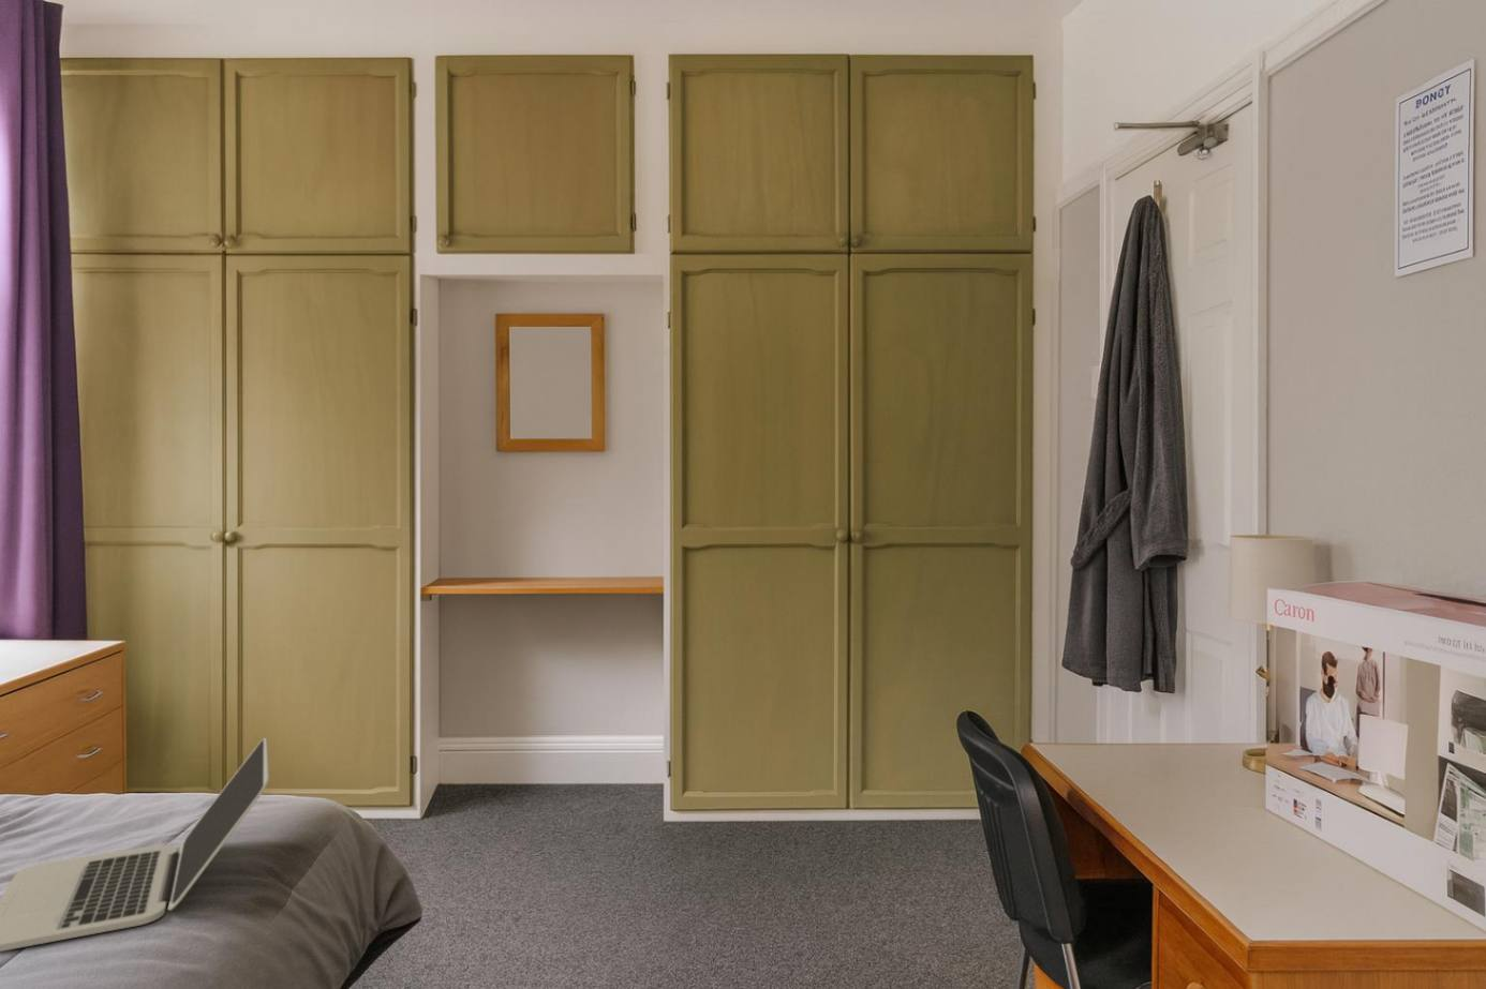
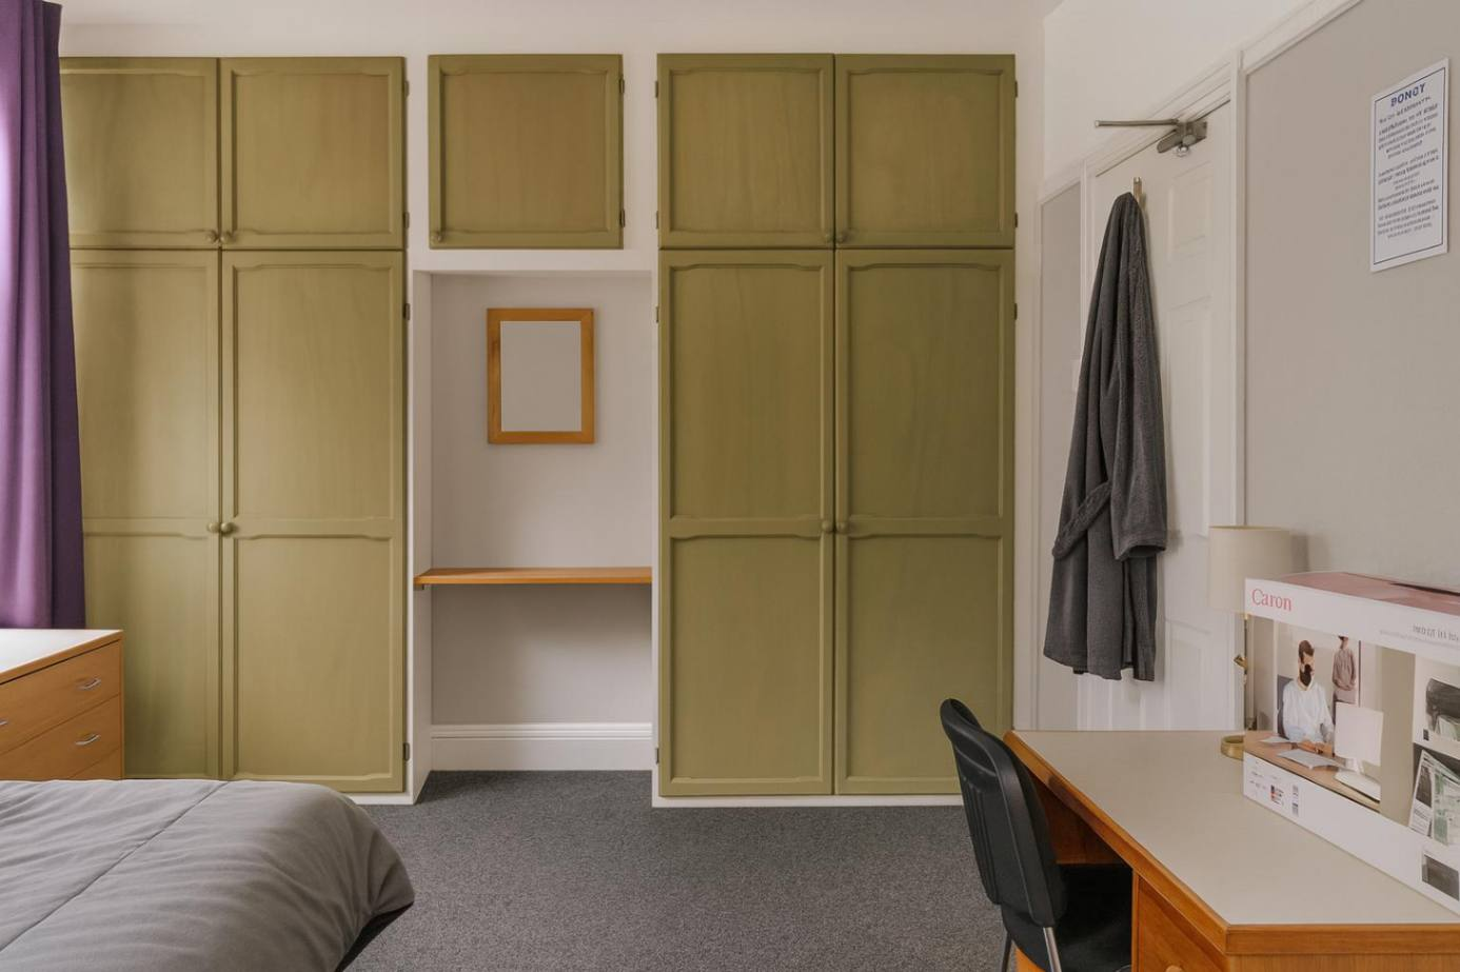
- laptop [0,737,270,953]
